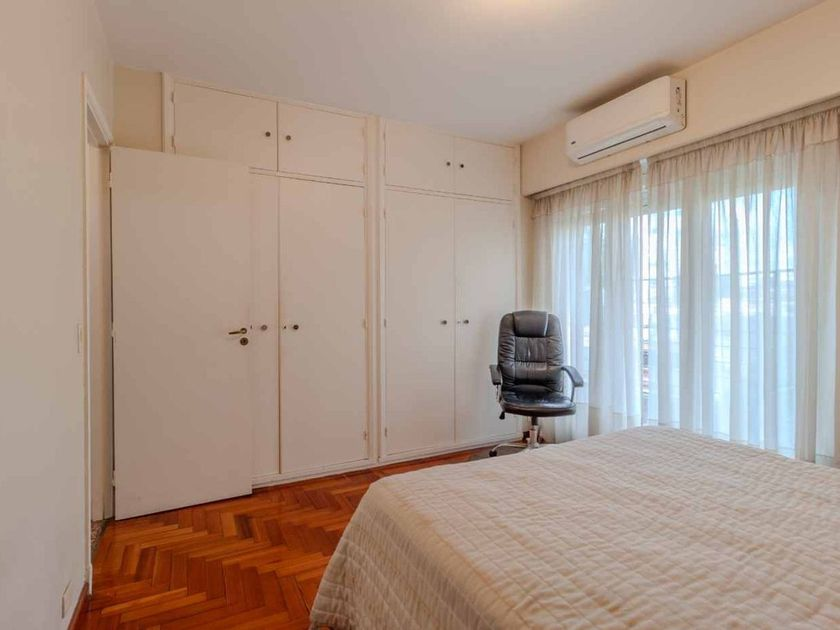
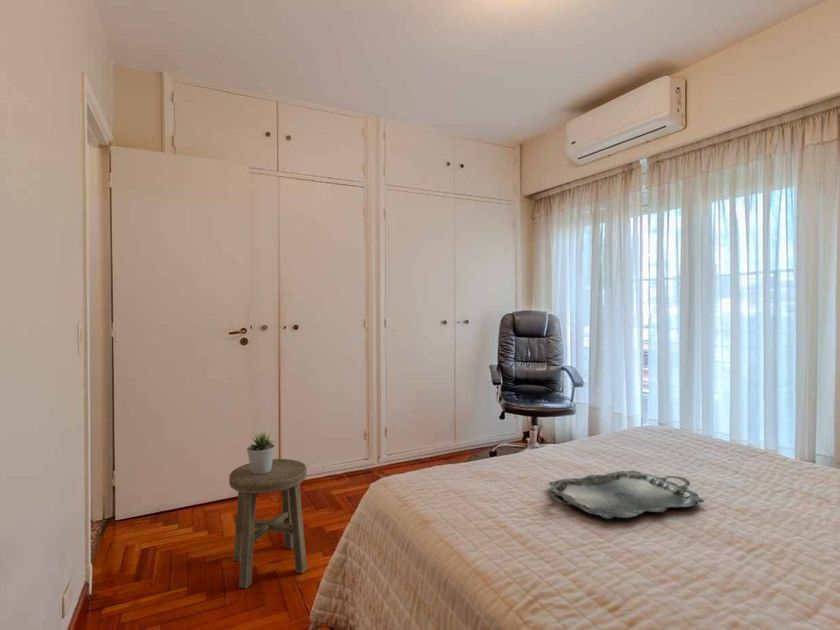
+ serving tray [548,470,706,520]
+ potted plant [246,431,276,474]
+ stool [228,458,308,589]
